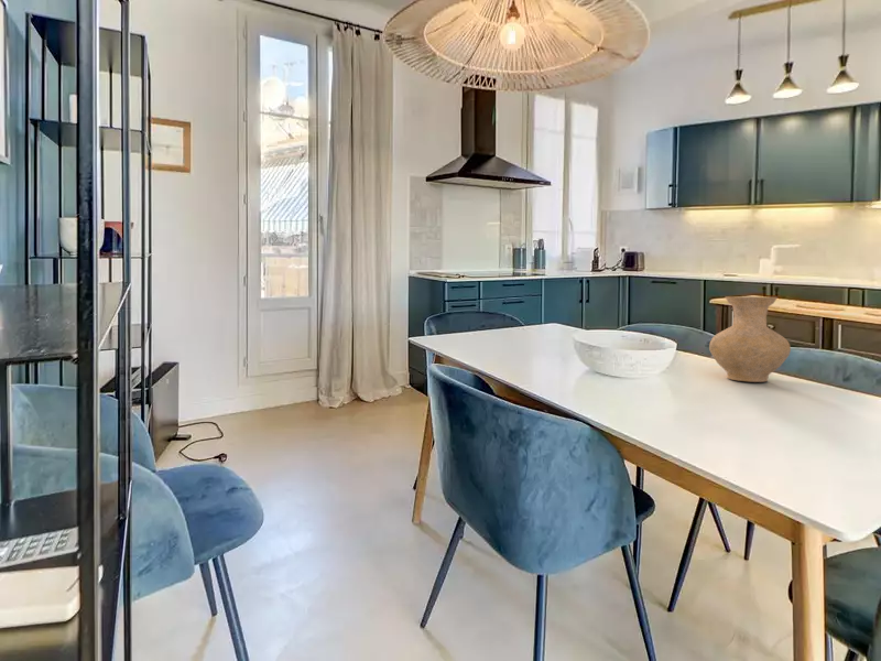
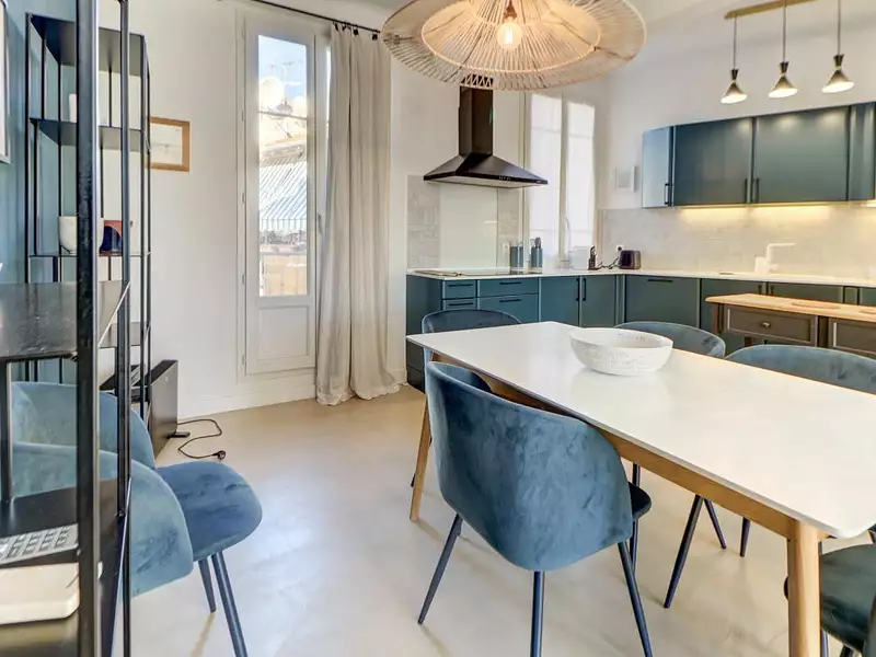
- vase [708,295,792,383]
